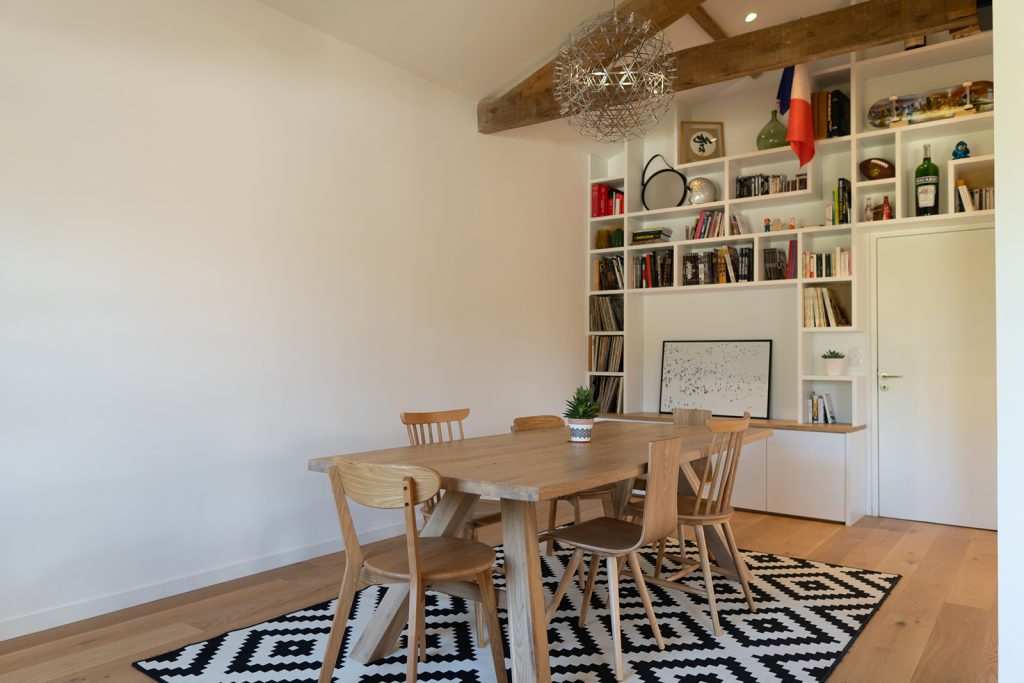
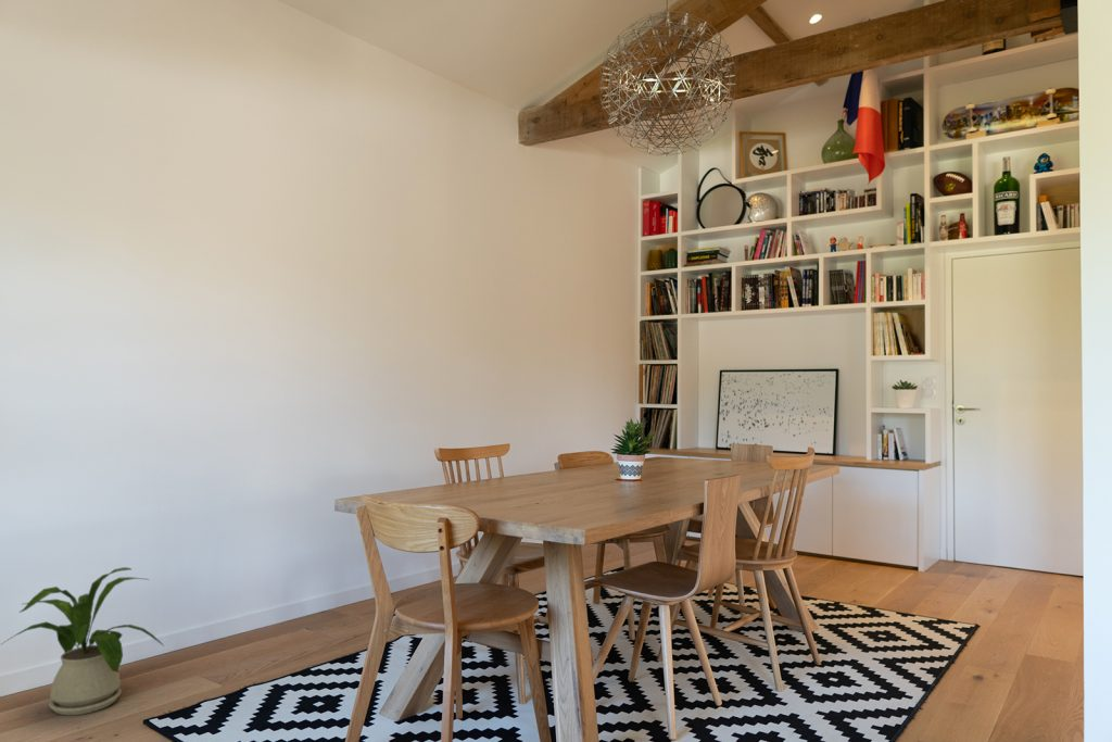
+ house plant [0,566,165,716]
